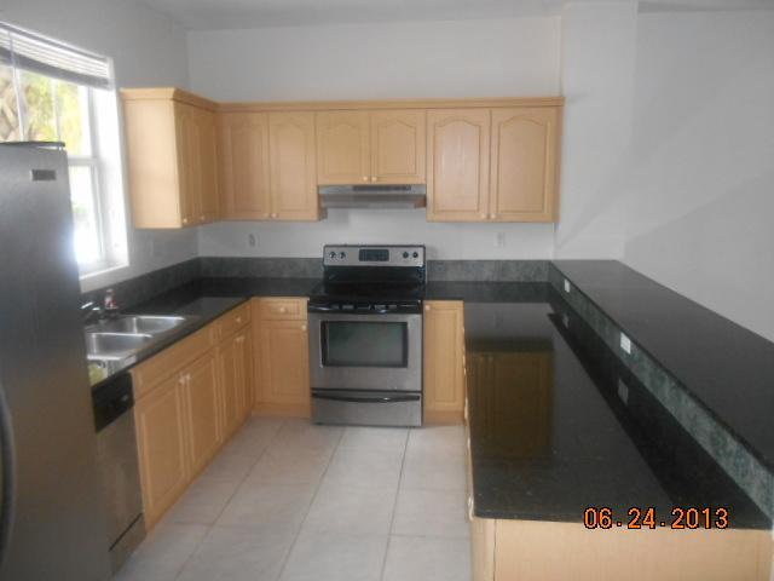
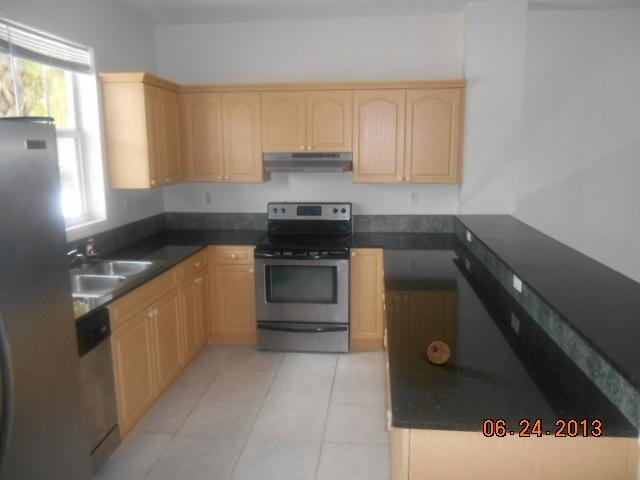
+ fruit [426,340,451,365]
